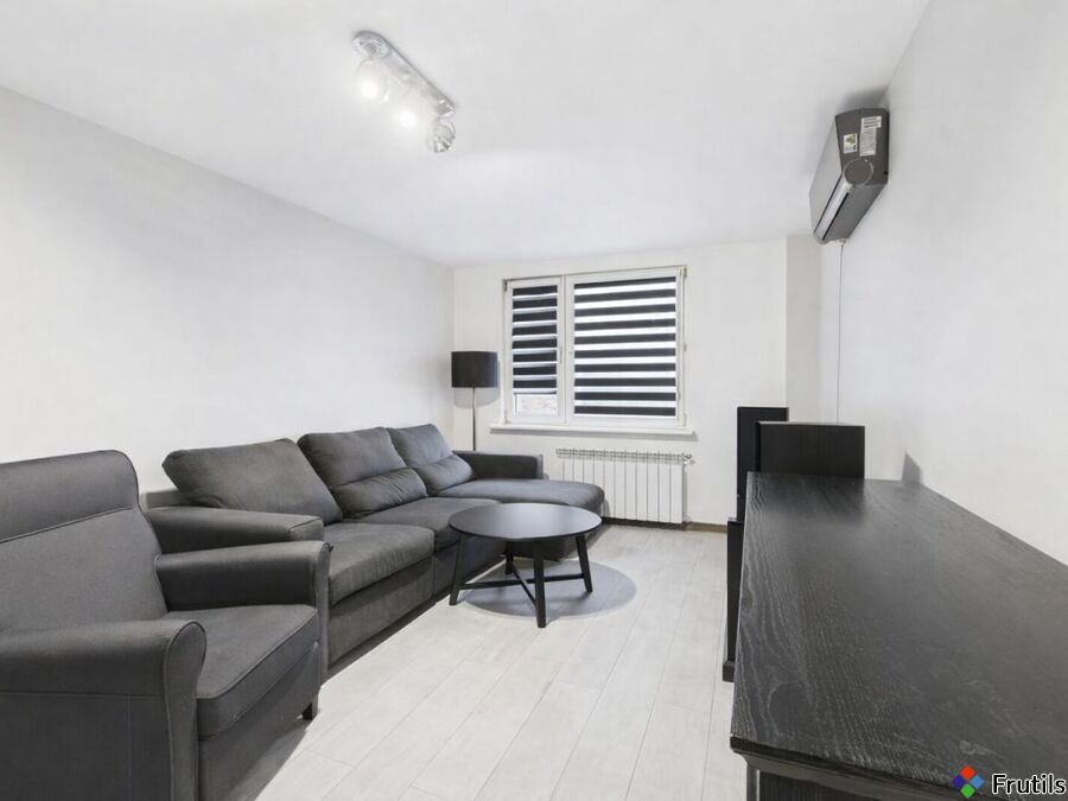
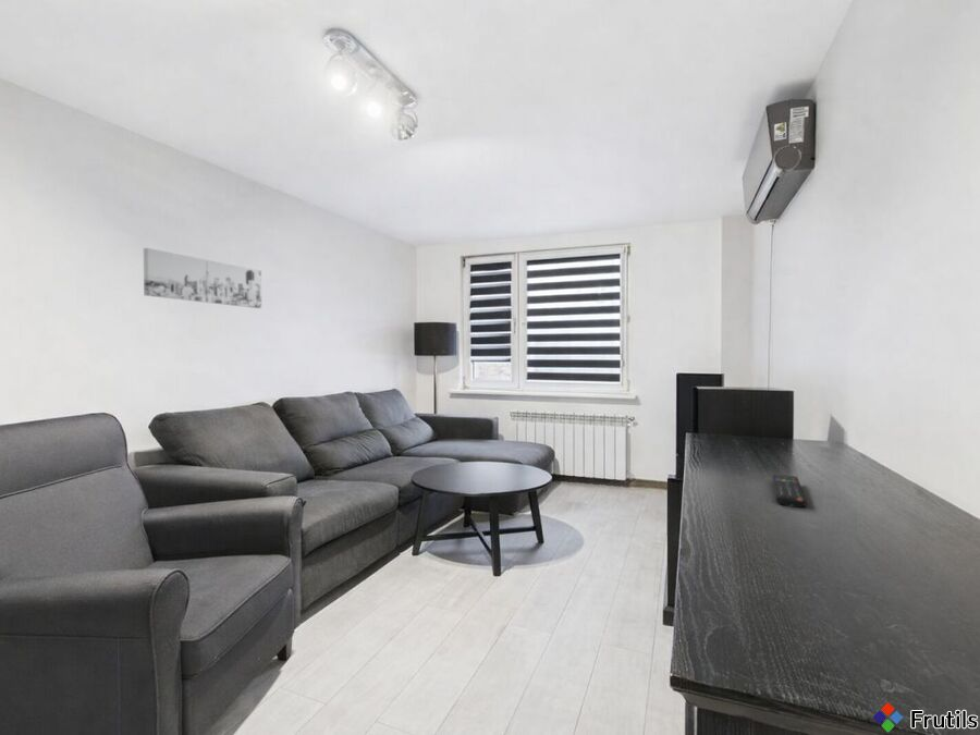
+ wall art [143,247,262,309]
+ remote control [771,473,808,509]
